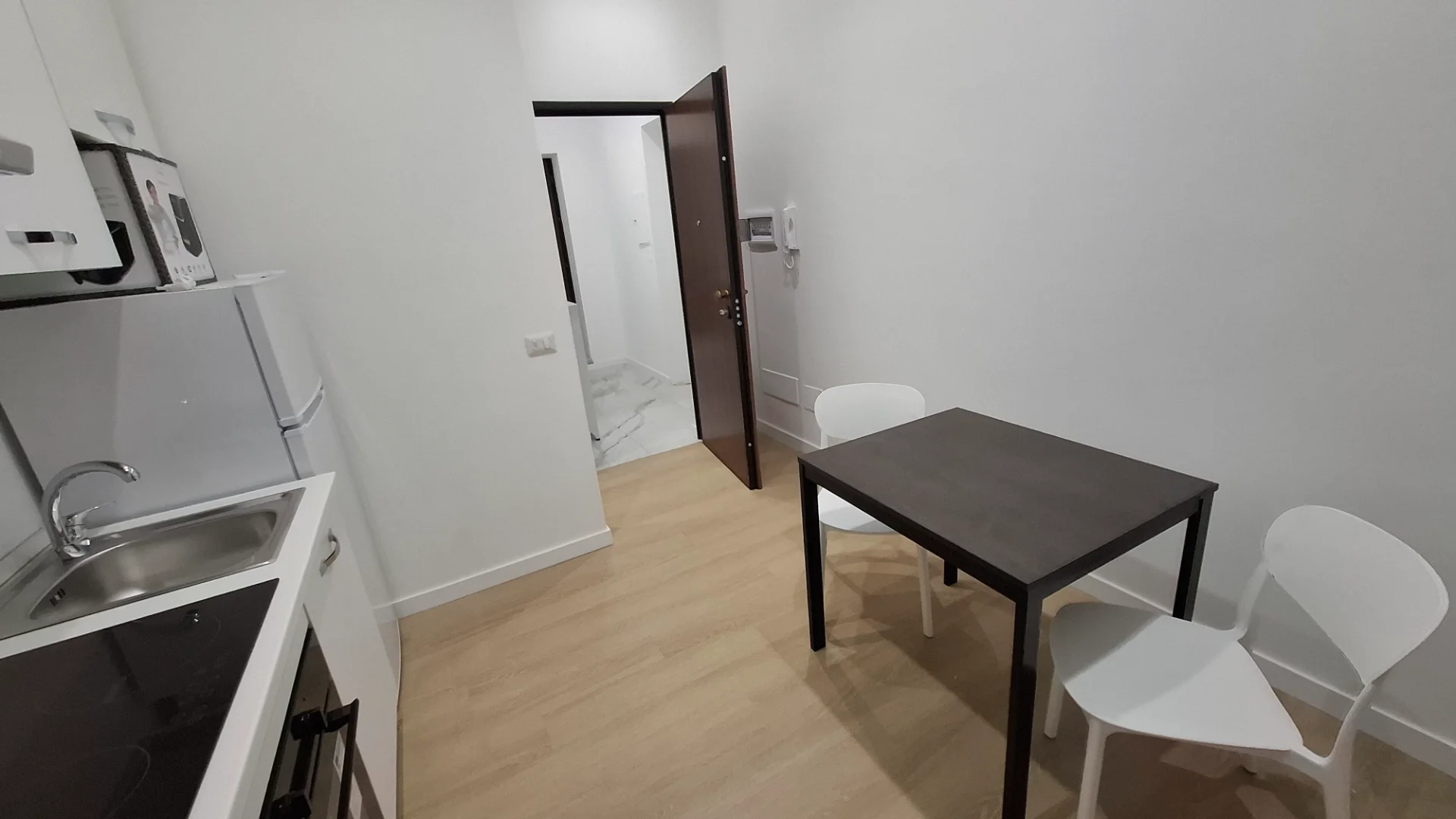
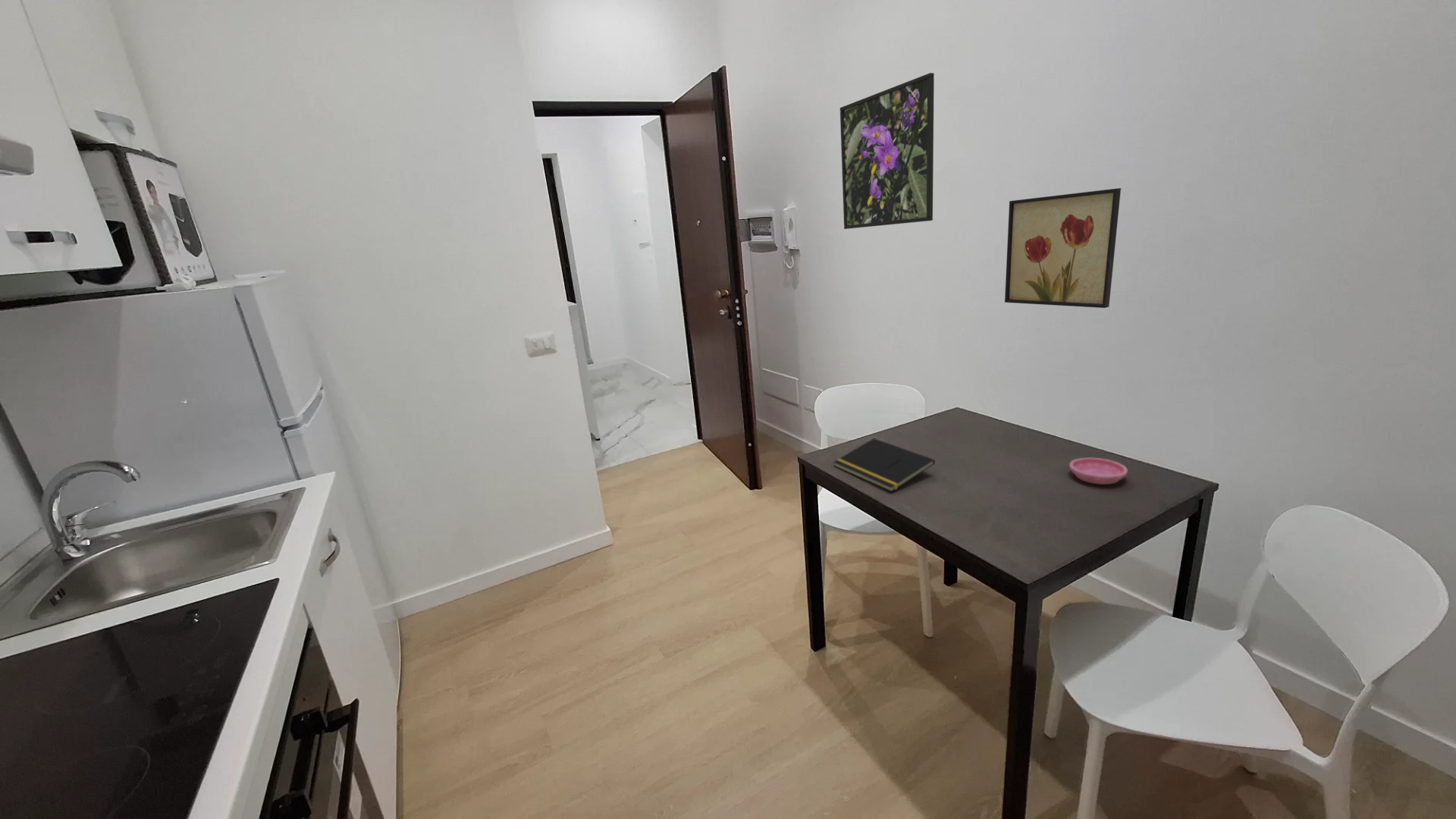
+ wall art [1004,187,1122,309]
+ notepad [833,438,936,492]
+ saucer [1068,457,1128,485]
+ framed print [839,72,935,230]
